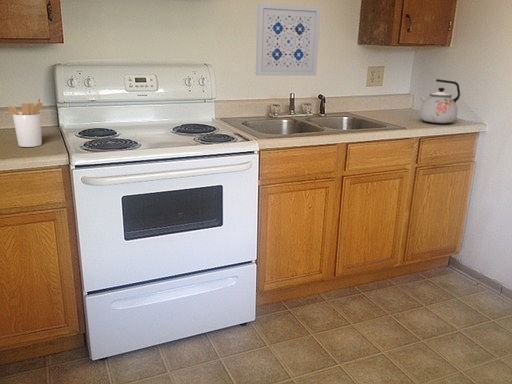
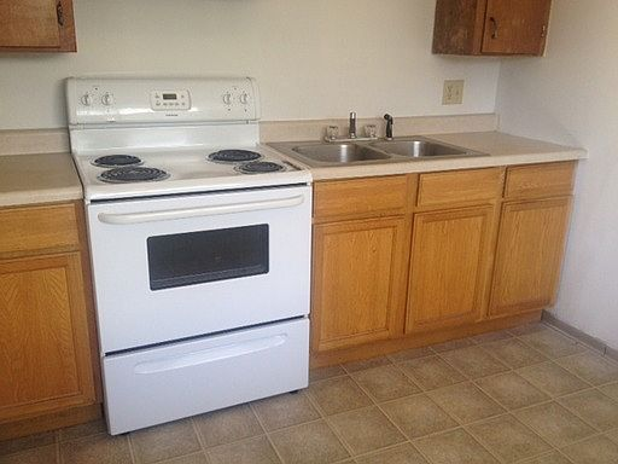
- kettle [418,78,461,124]
- wall art [255,2,321,77]
- utensil holder [6,96,44,148]
